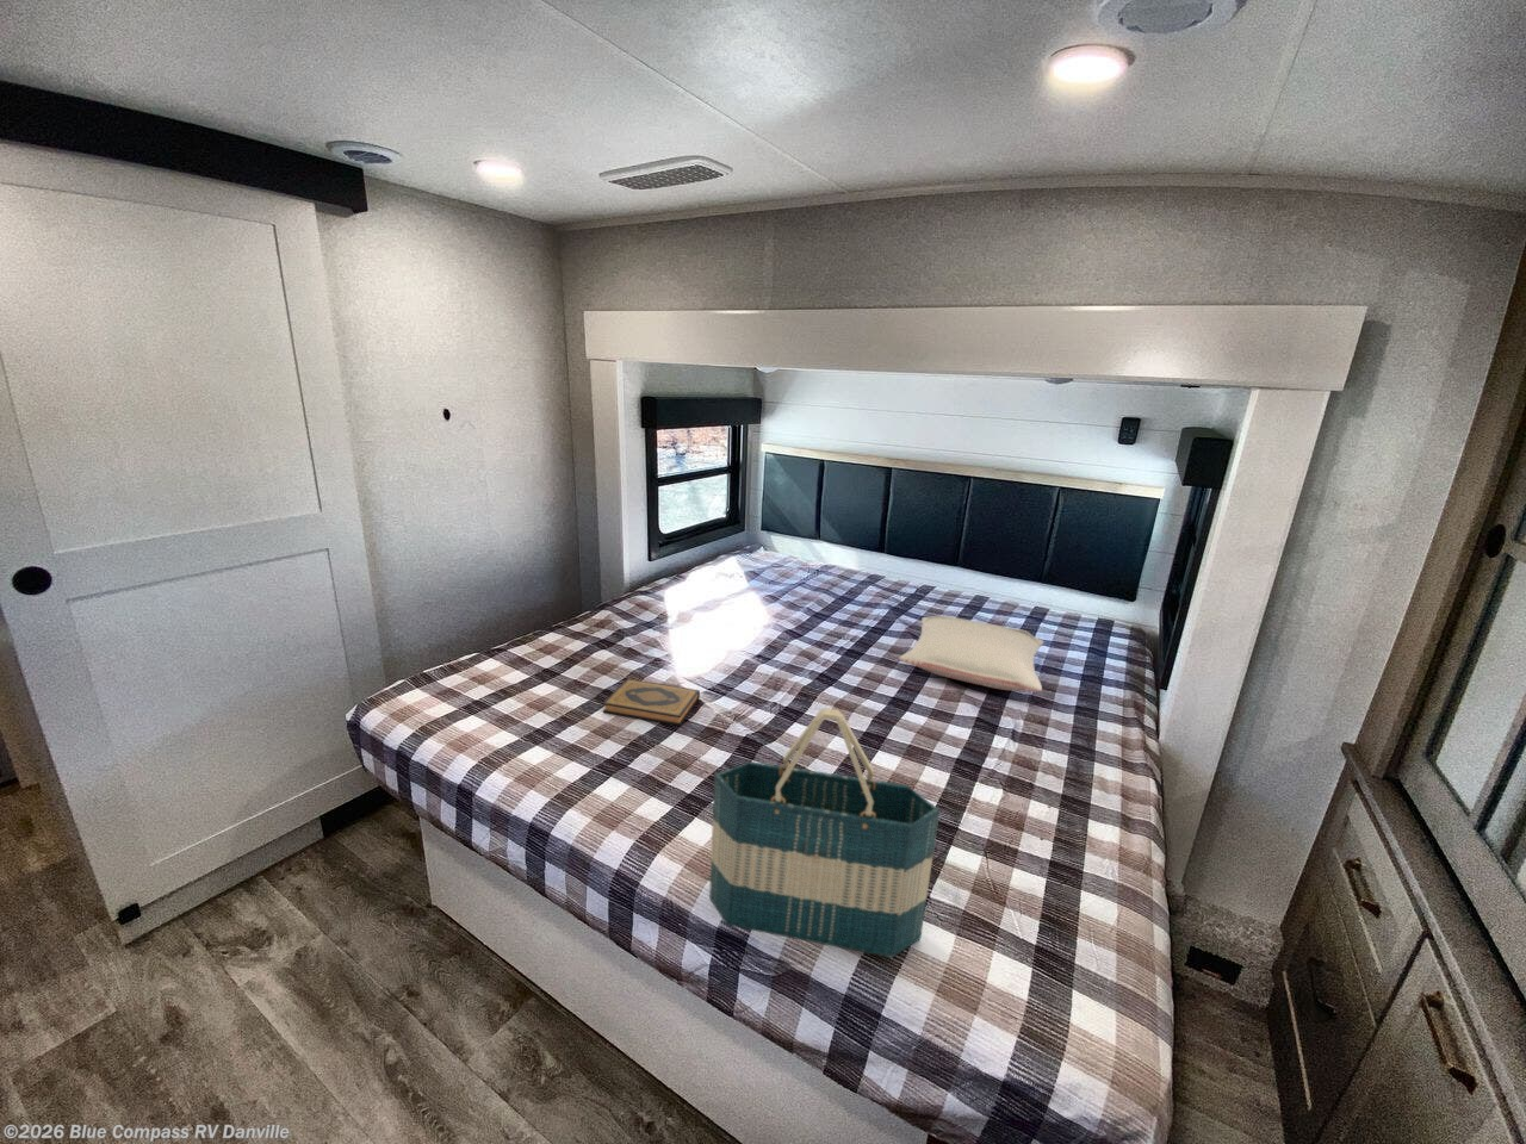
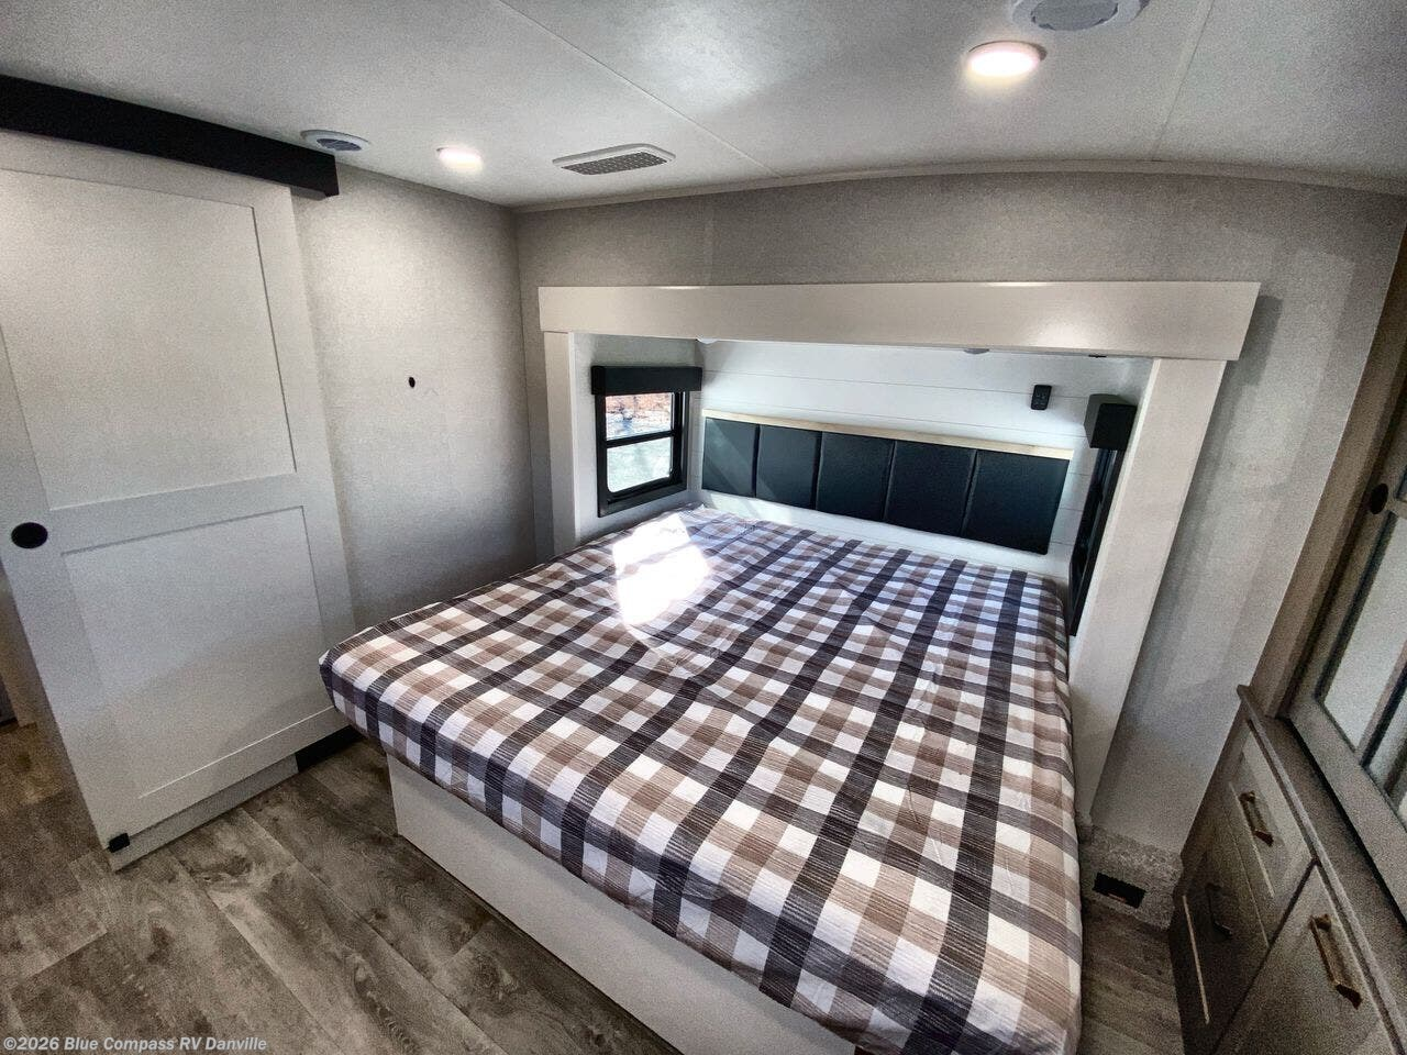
- pillow [898,615,1045,692]
- hardback book [602,678,701,727]
- tote bag [708,708,941,958]
